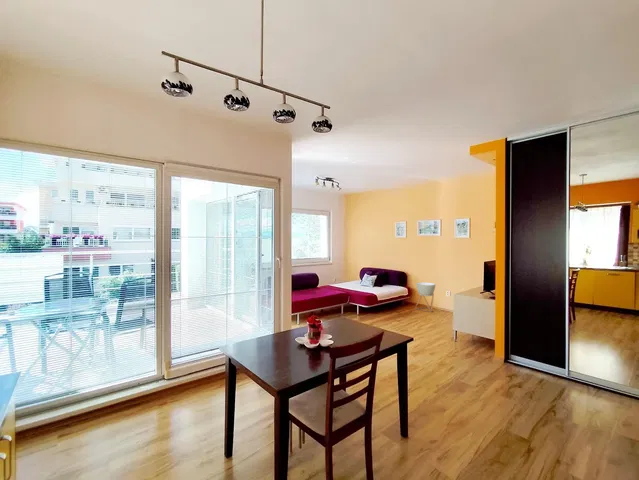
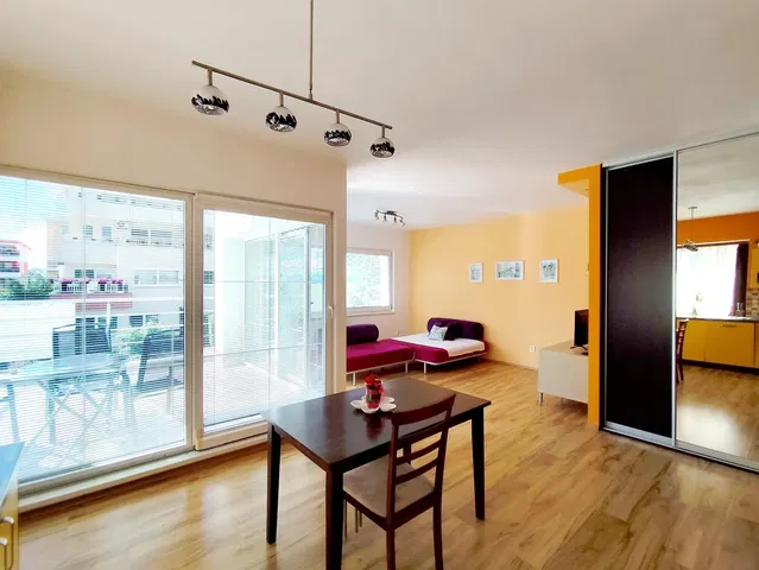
- planter [414,281,437,313]
